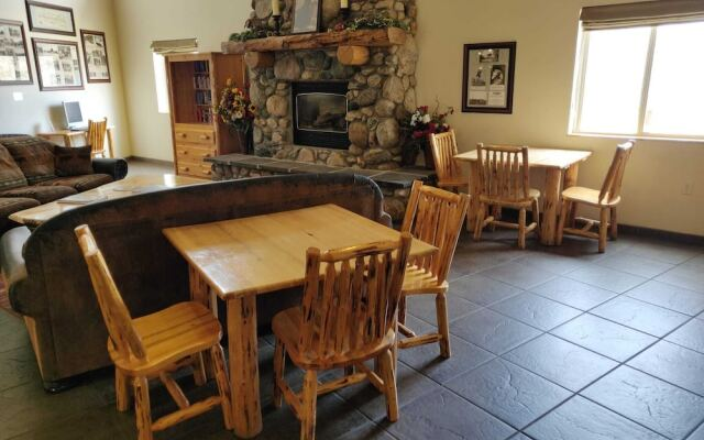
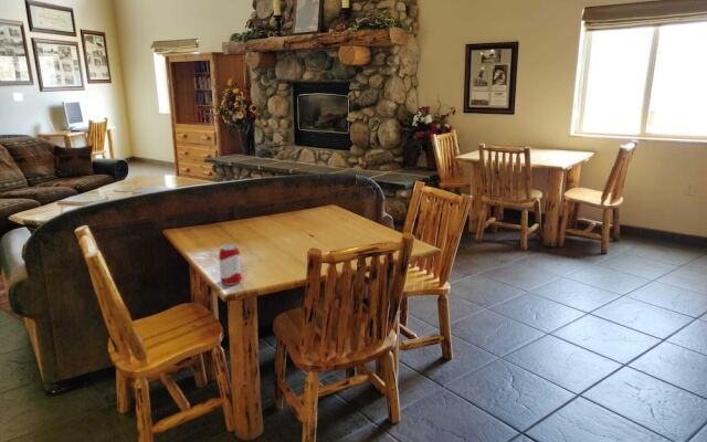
+ beverage can [218,243,243,286]
